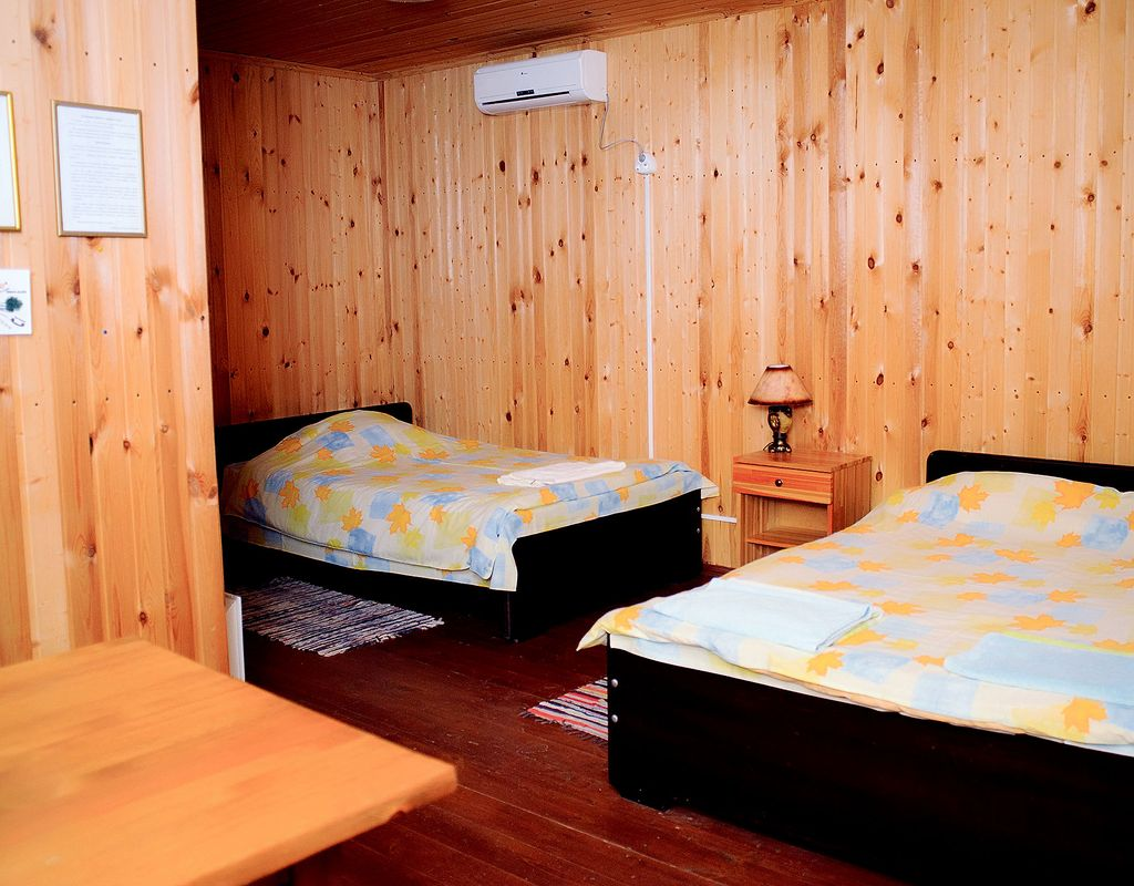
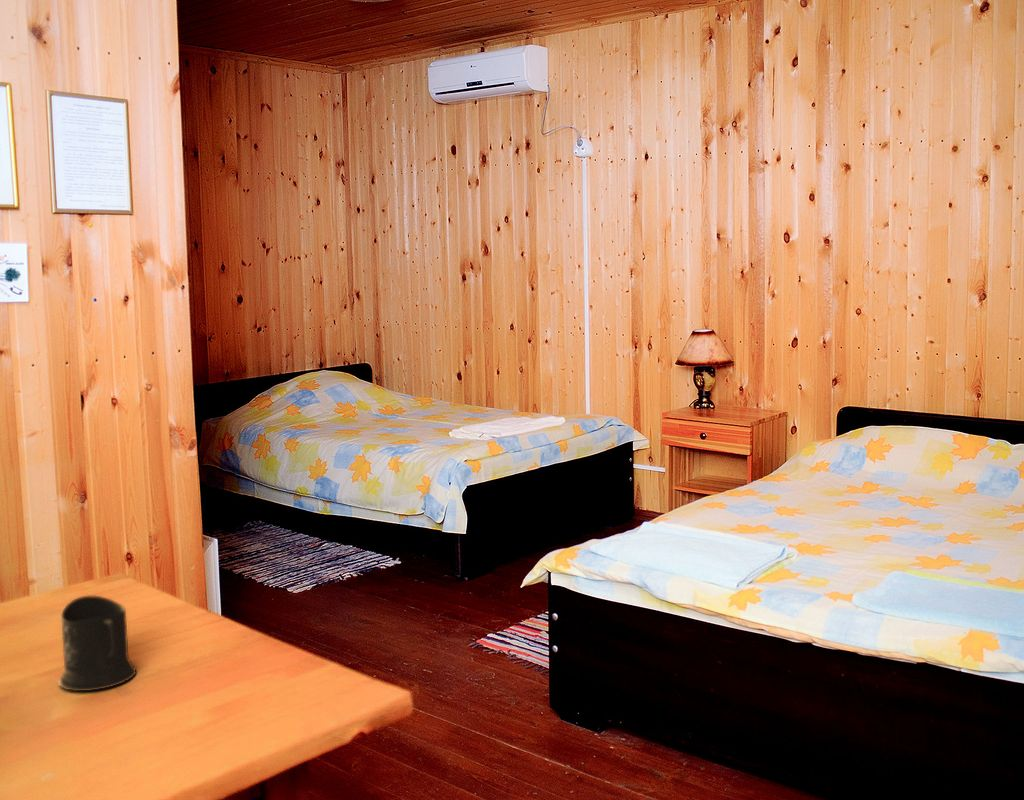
+ mug [57,595,137,692]
